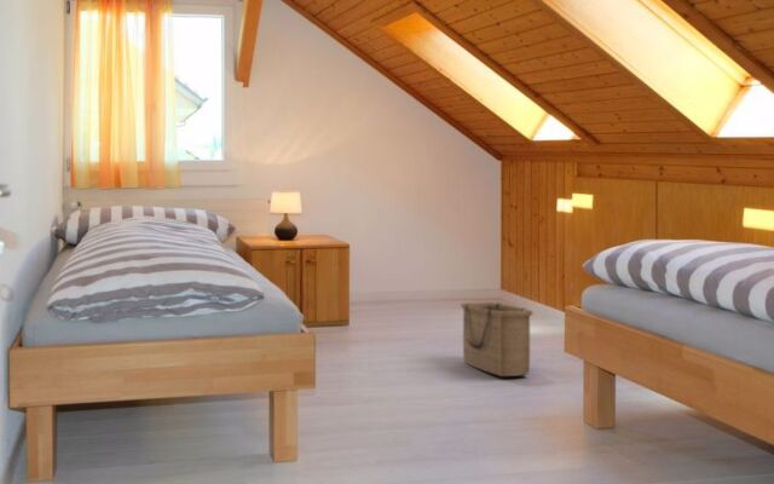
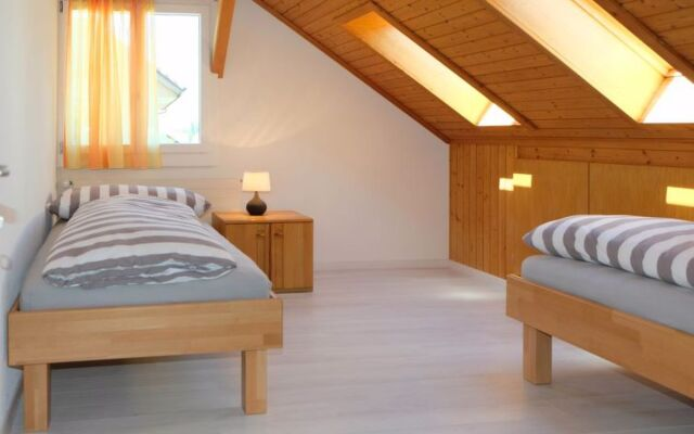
- basket [460,301,533,378]
